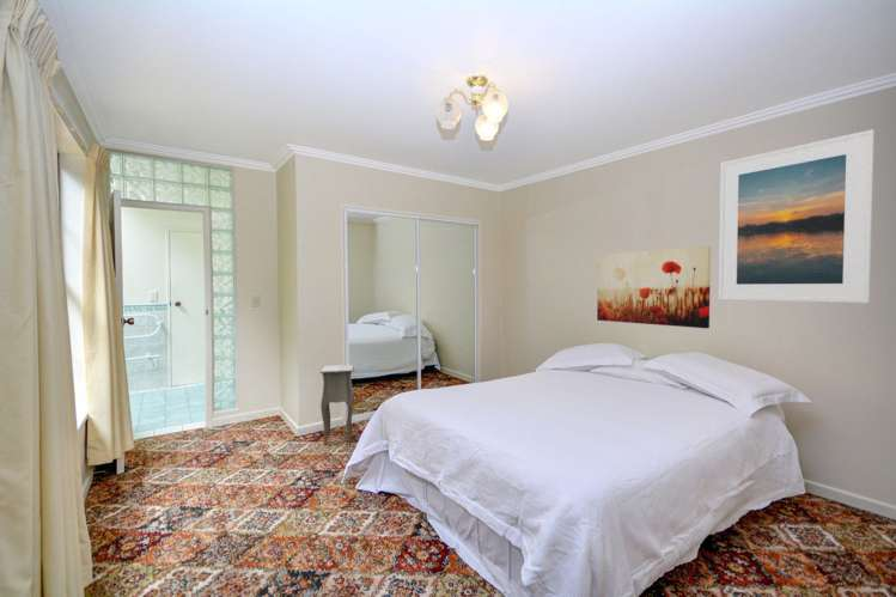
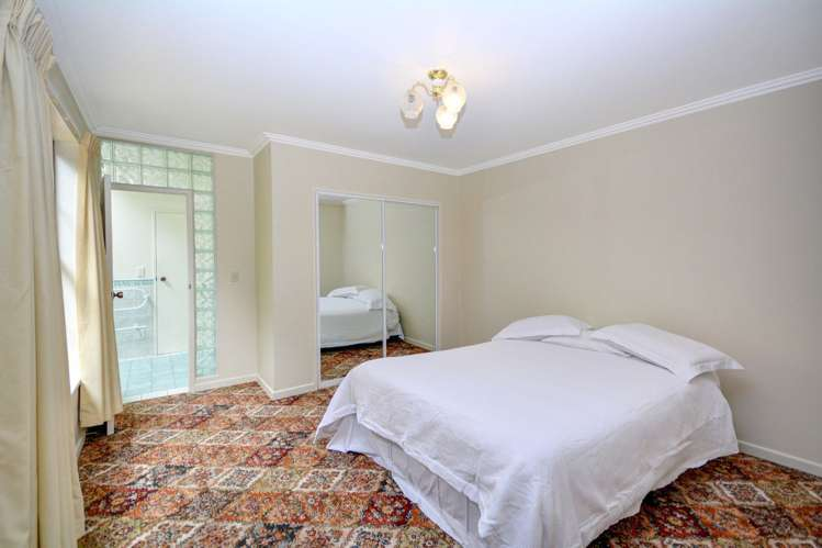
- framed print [717,128,876,304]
- side table [319,364,362,446]
- wall art [596,245,712,329]
